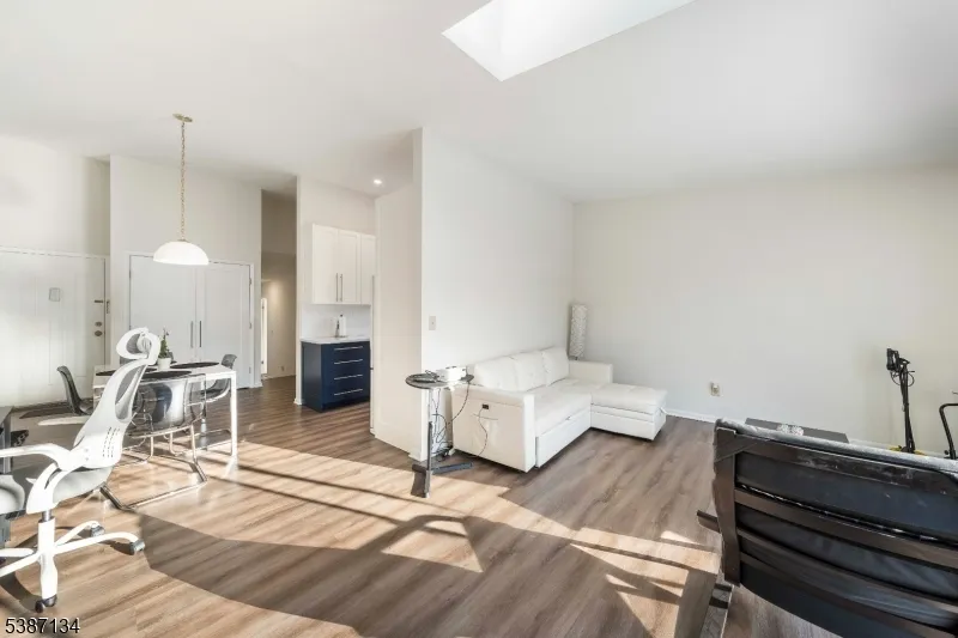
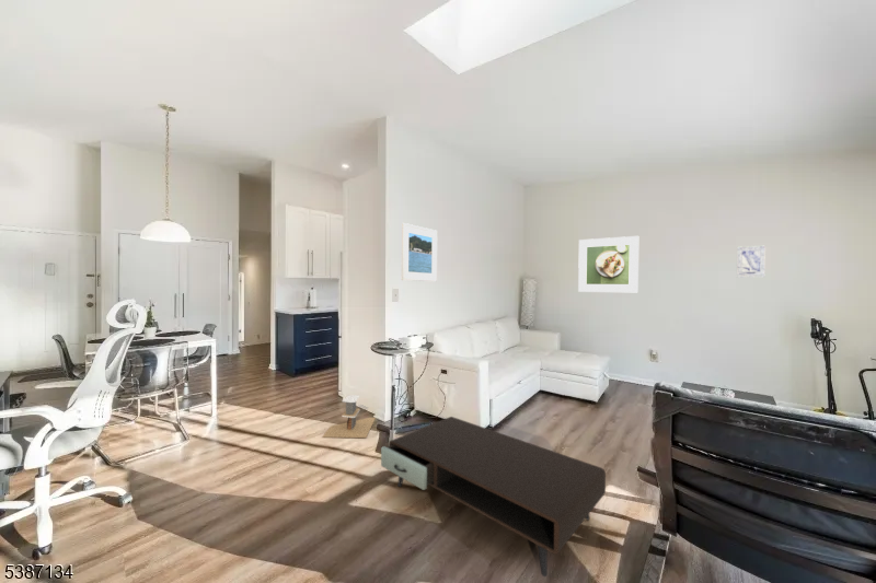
+ side table [321,394,377,439]
+ coffee table [380,416,607,578]
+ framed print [577,235,639,293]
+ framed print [401,222,438,282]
+ wall art [736,245,766,278]
